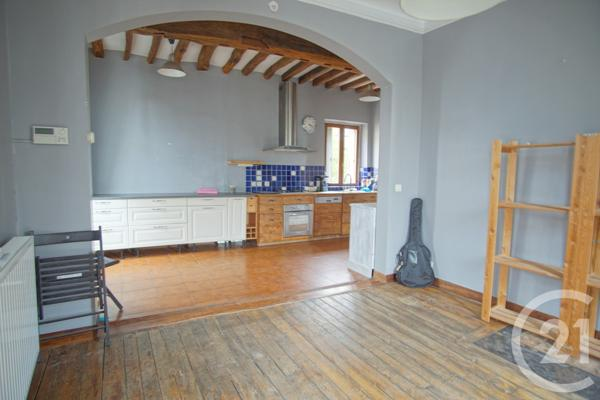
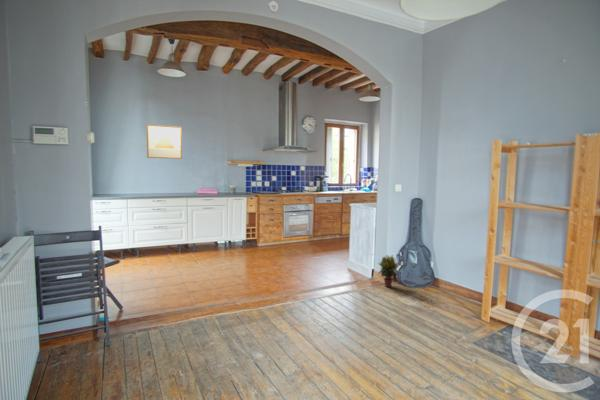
+ wall art [146,123,183,160]
+ potted plant [377,254,400,288]
